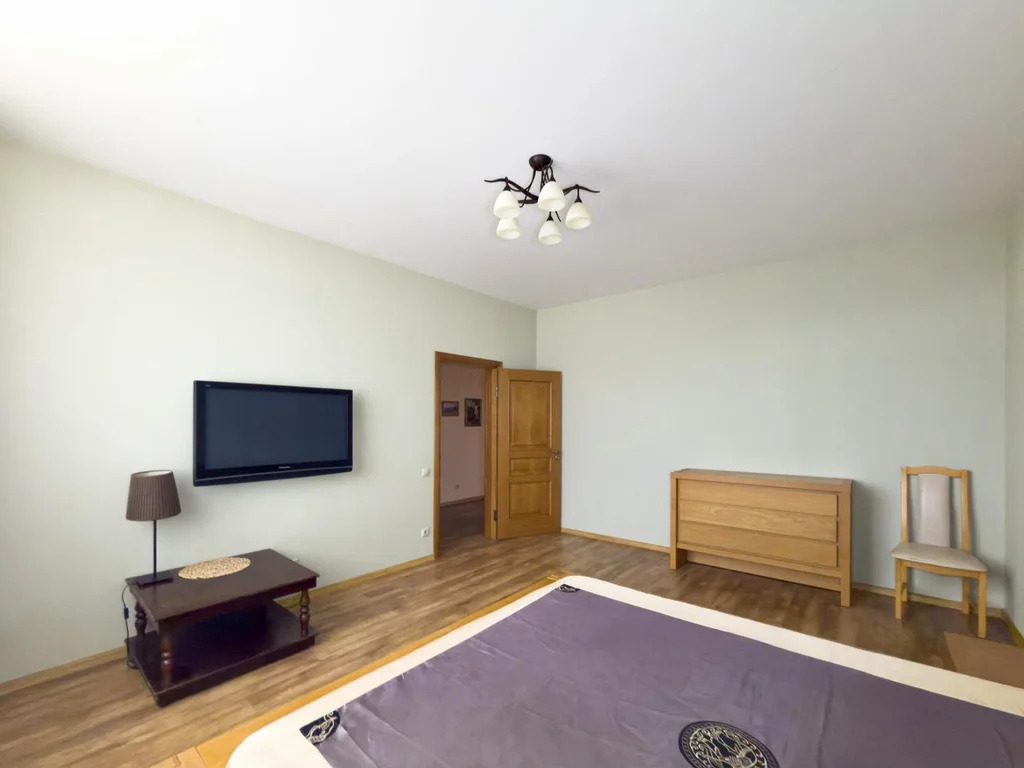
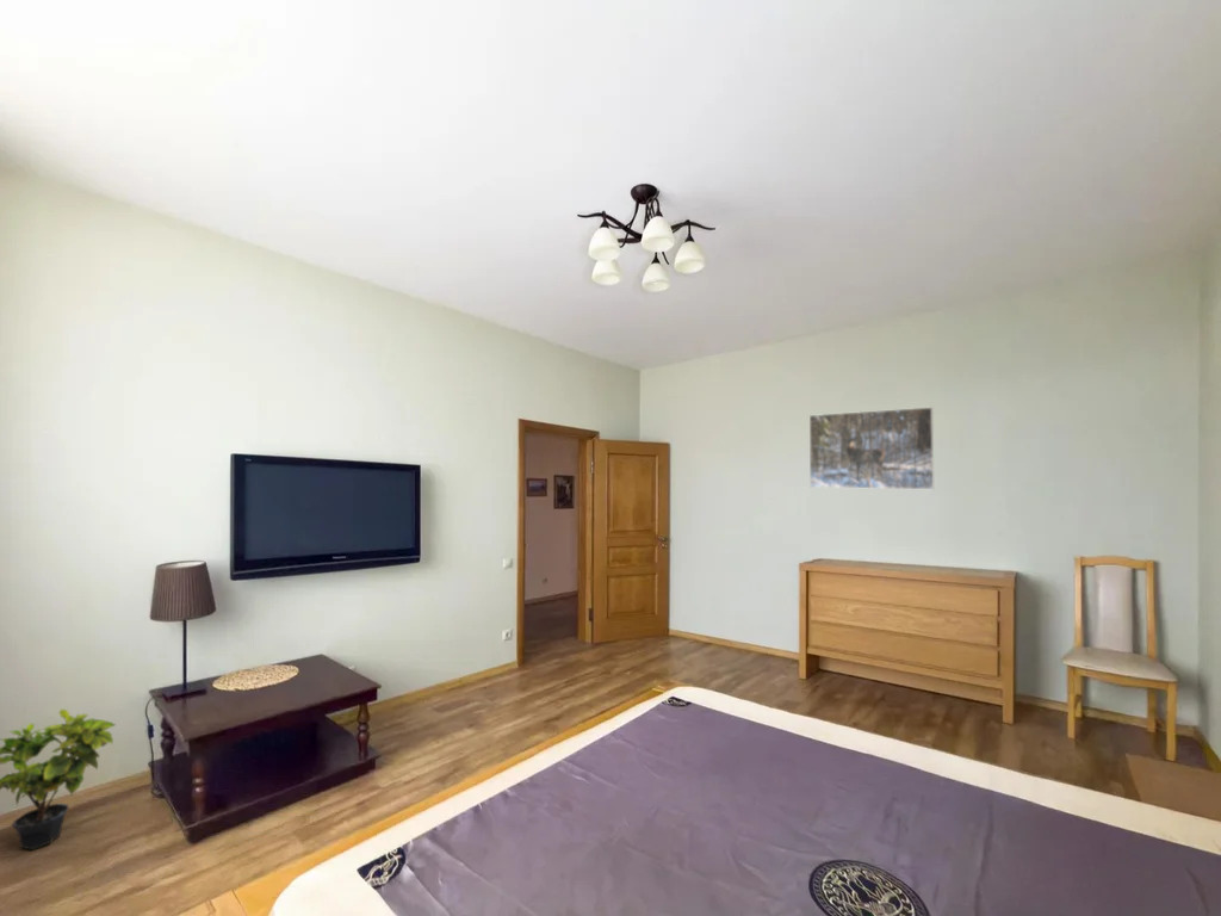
+ potted plant [0,708,117,852]
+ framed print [808,406,935,490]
